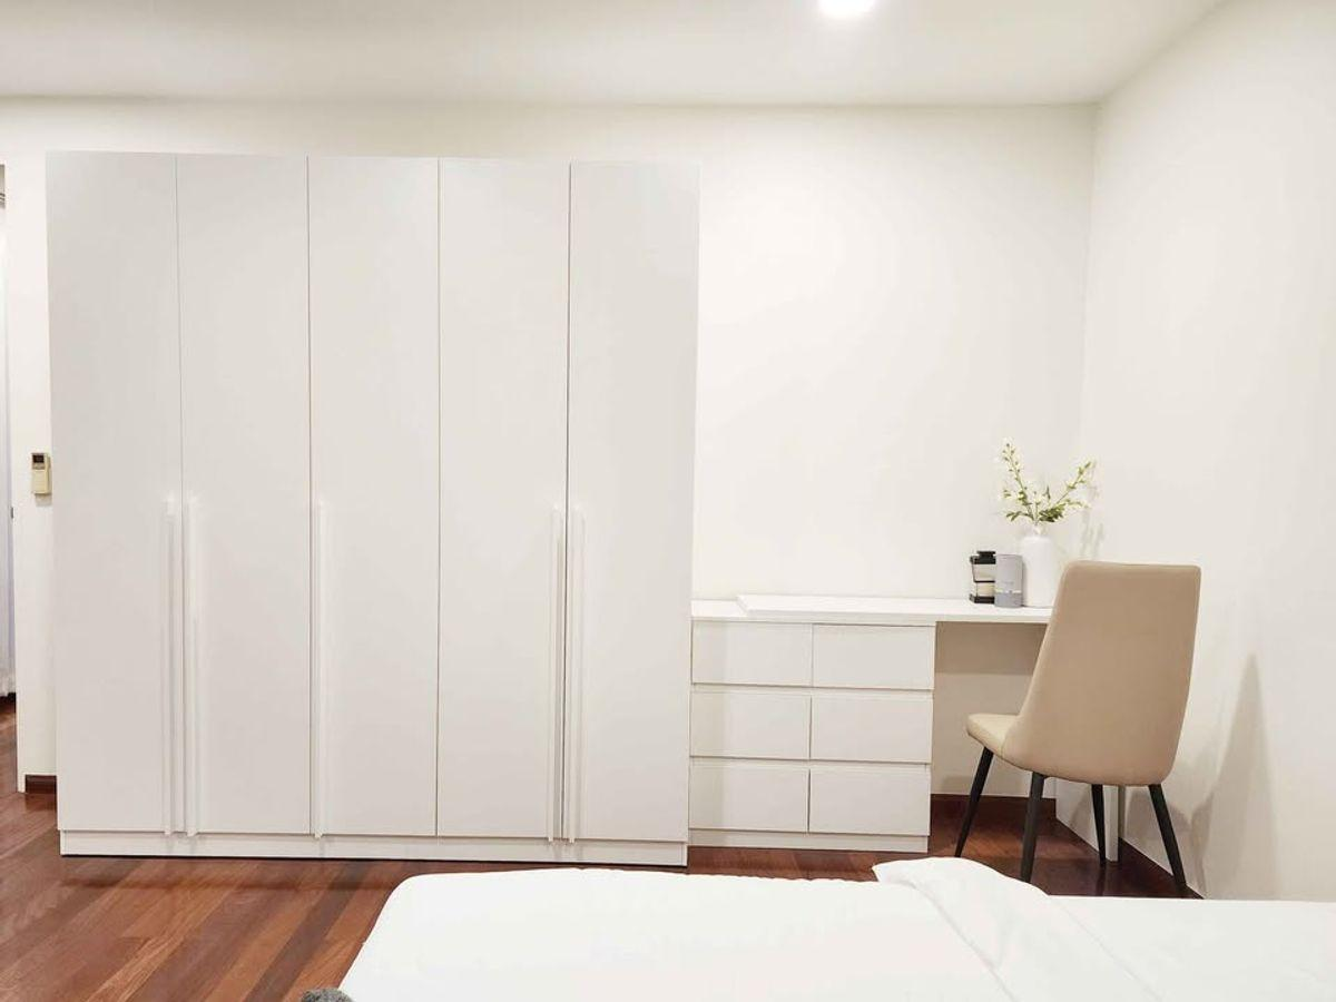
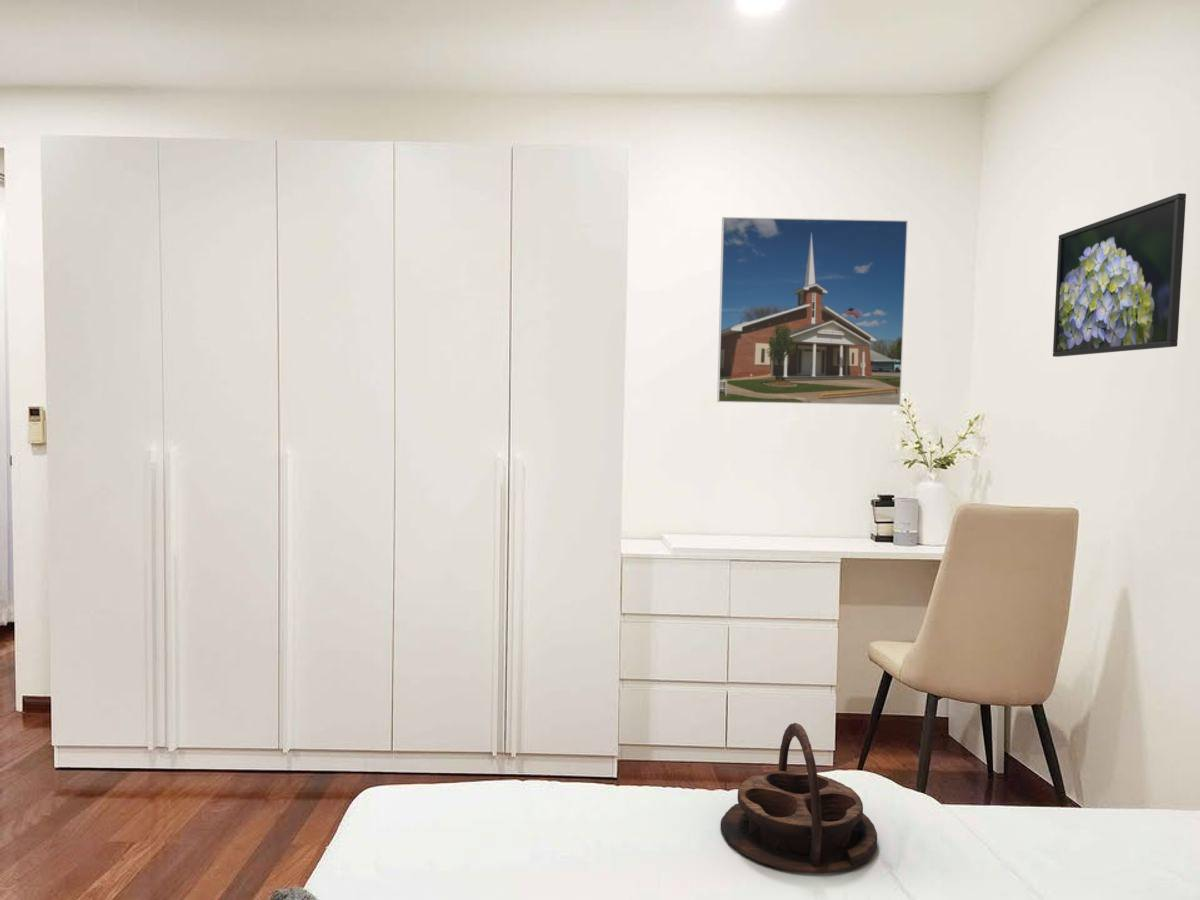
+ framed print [1052,192,1187,358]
+ serving tray [720,722,878,875]
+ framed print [716,216,909,406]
